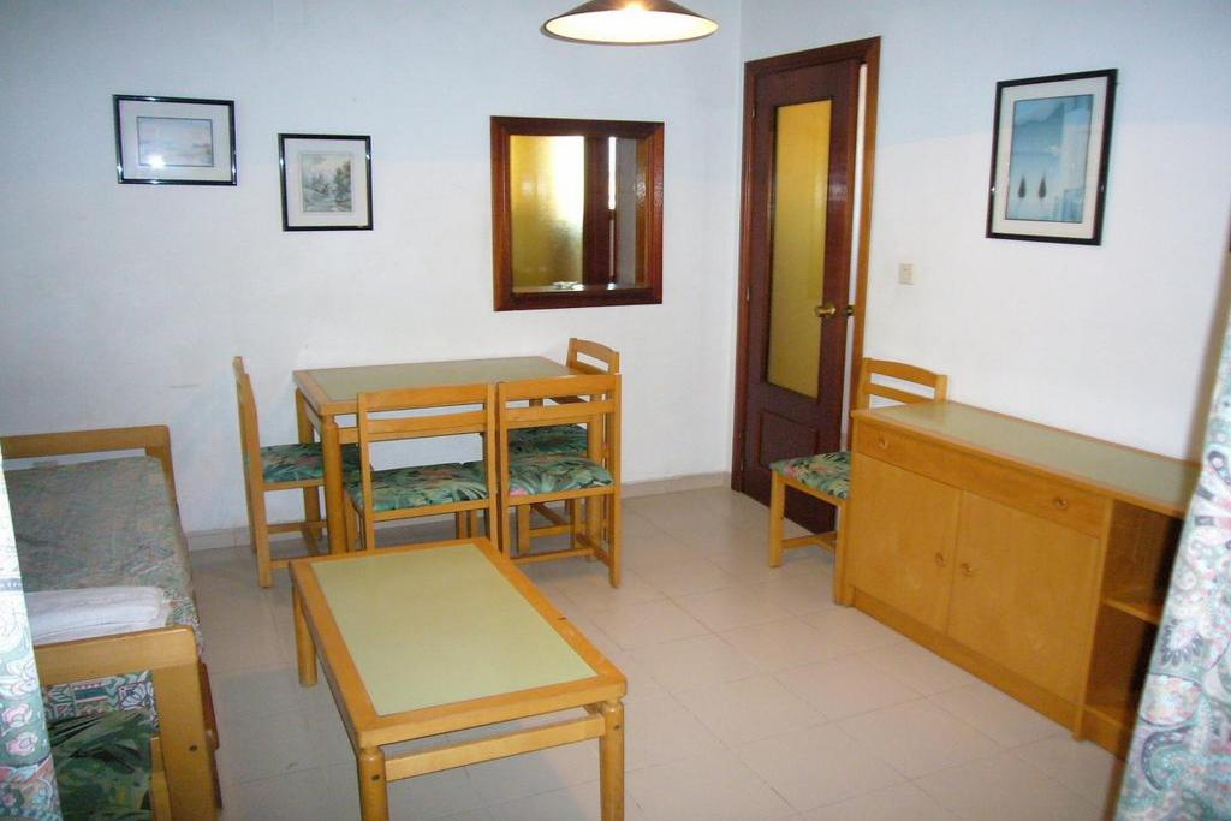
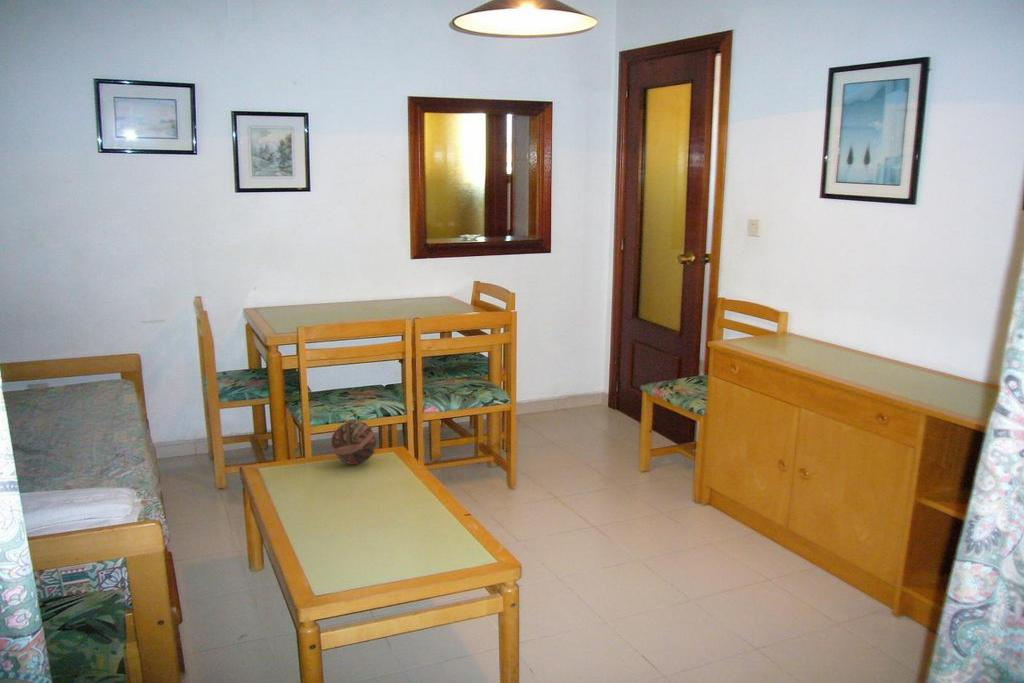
+ decorative ball [331,420,378,465]
